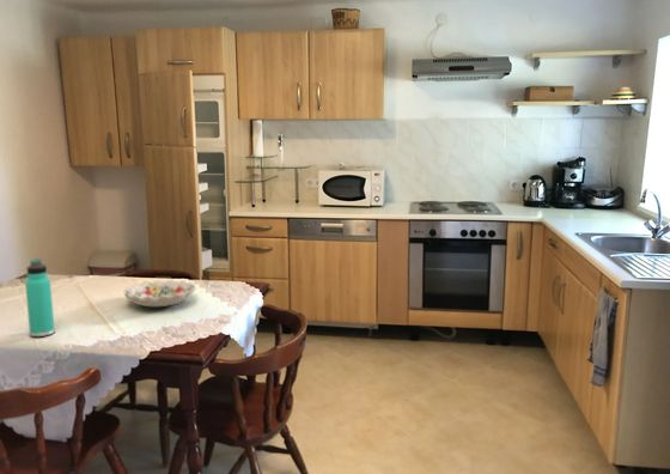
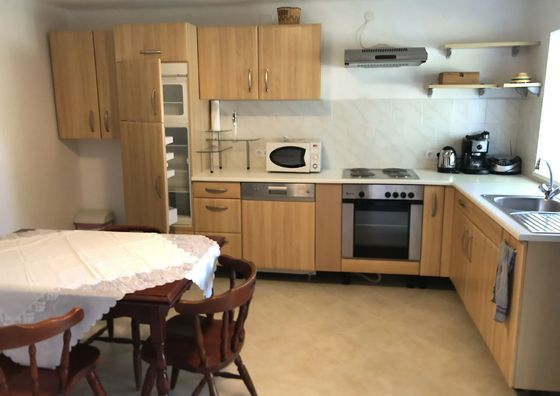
- decorative bowl [123,279,196,308]
- thermos bottle [24,257,56,338]
